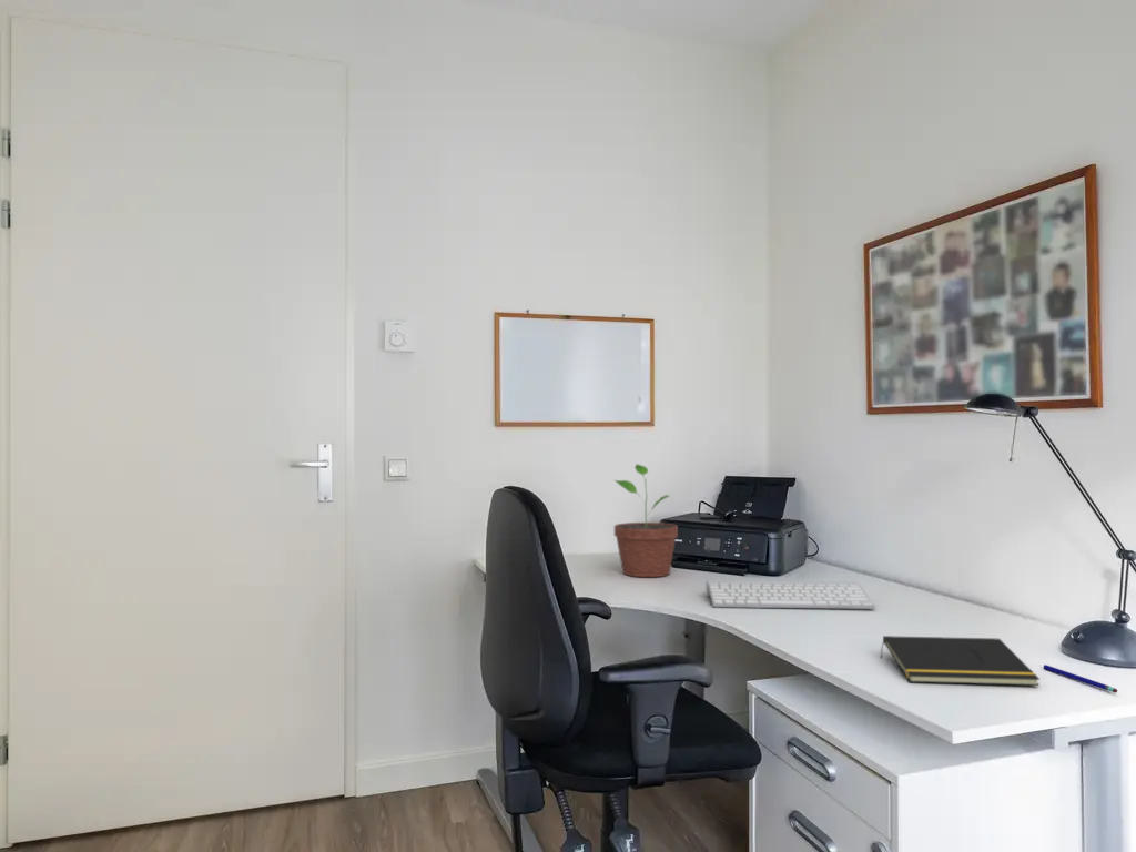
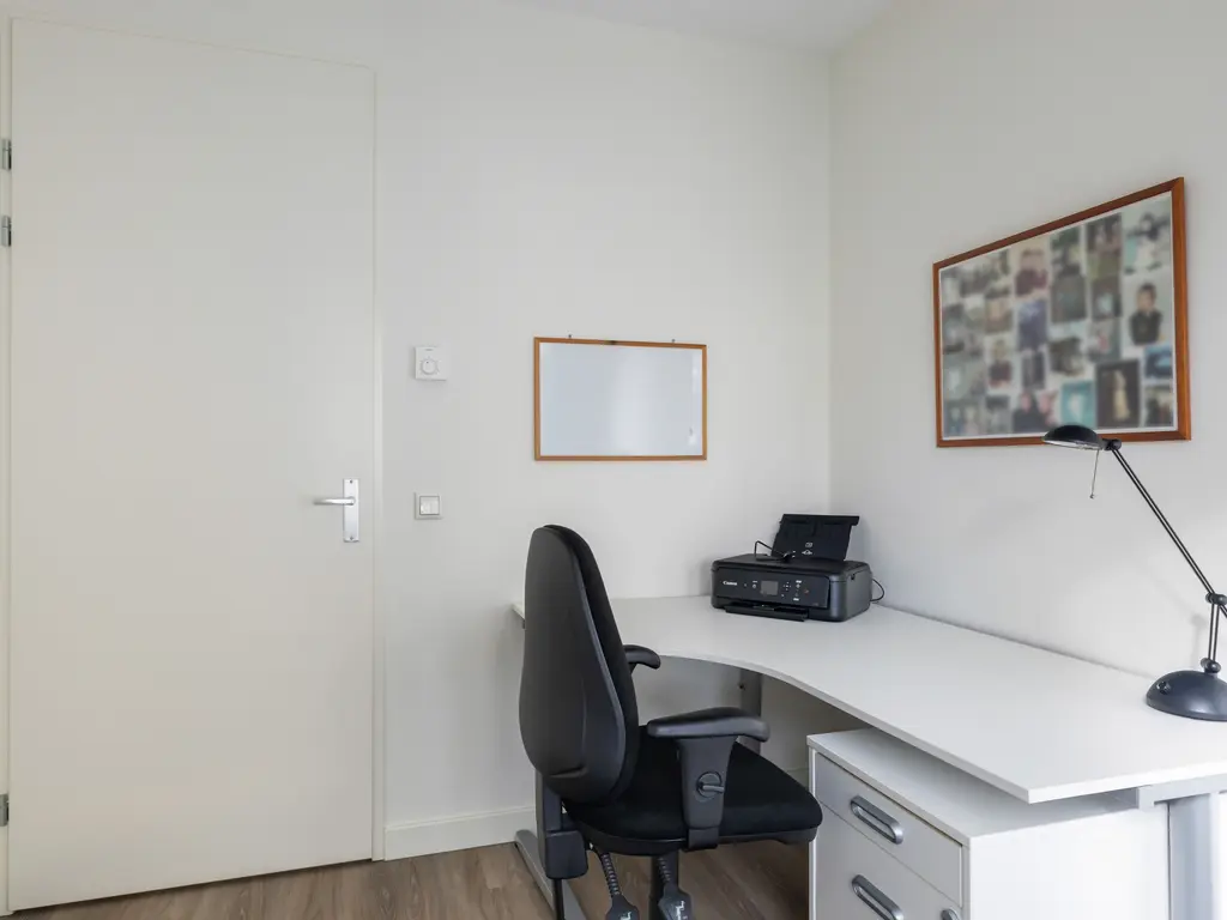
- potted plant [613,463,679,578]
- pen [1043,663,1118,693]
- notepad [879,635,1041,687]
- keyboard [706,579,876,610]
